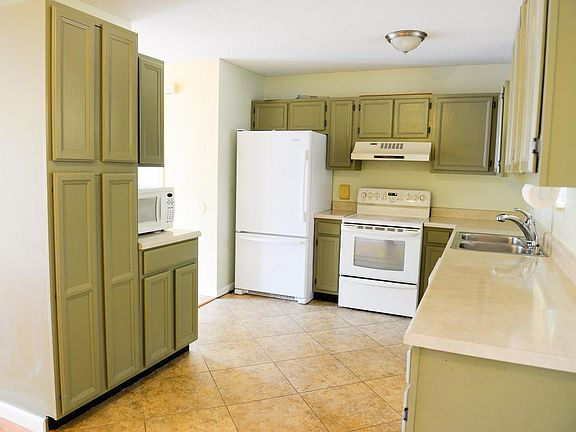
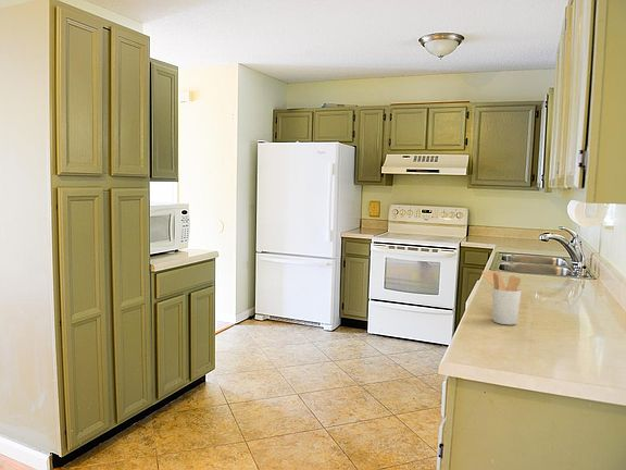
+ utensil holder [481,270,523,325]
